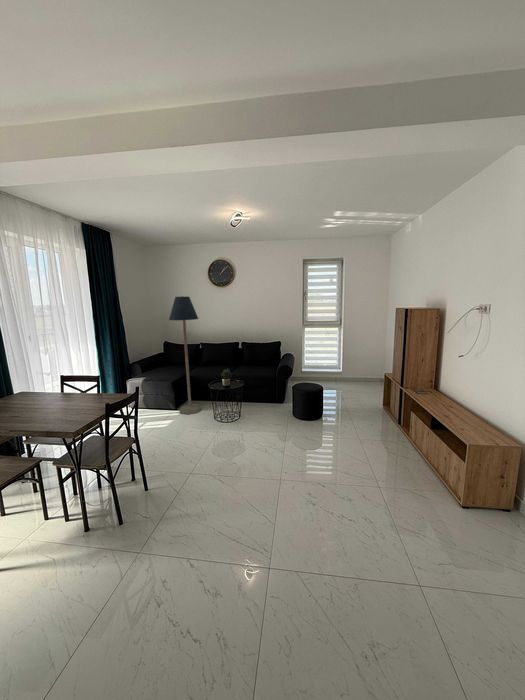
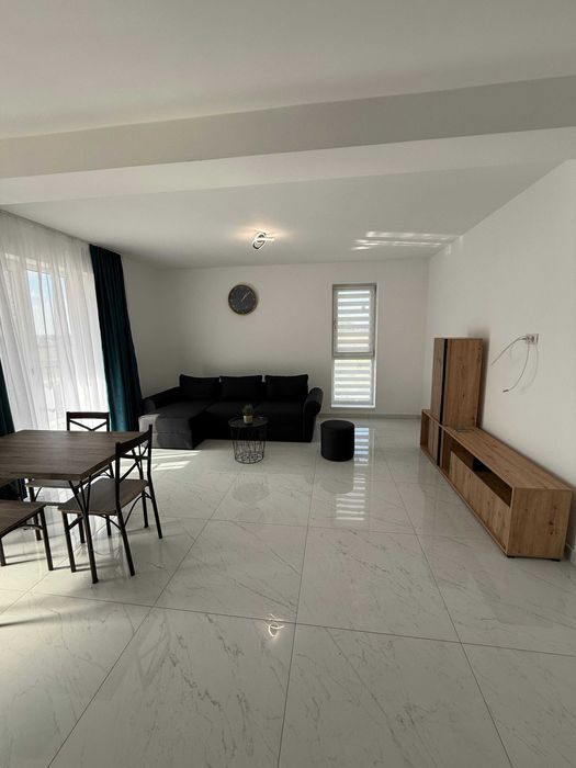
- floor lamp [168,295,203,415]
